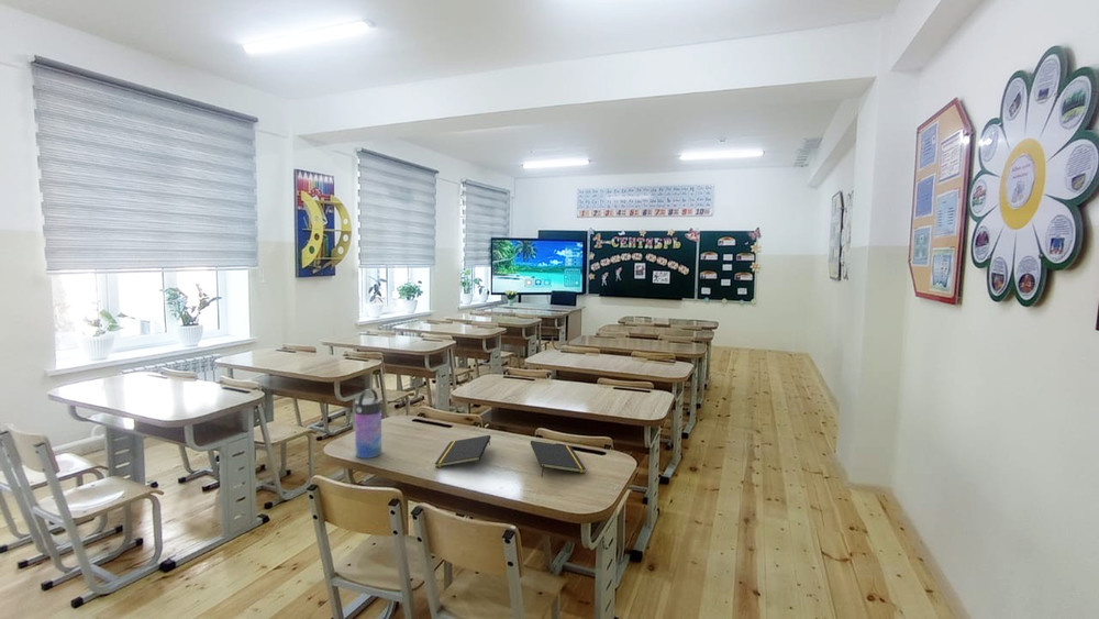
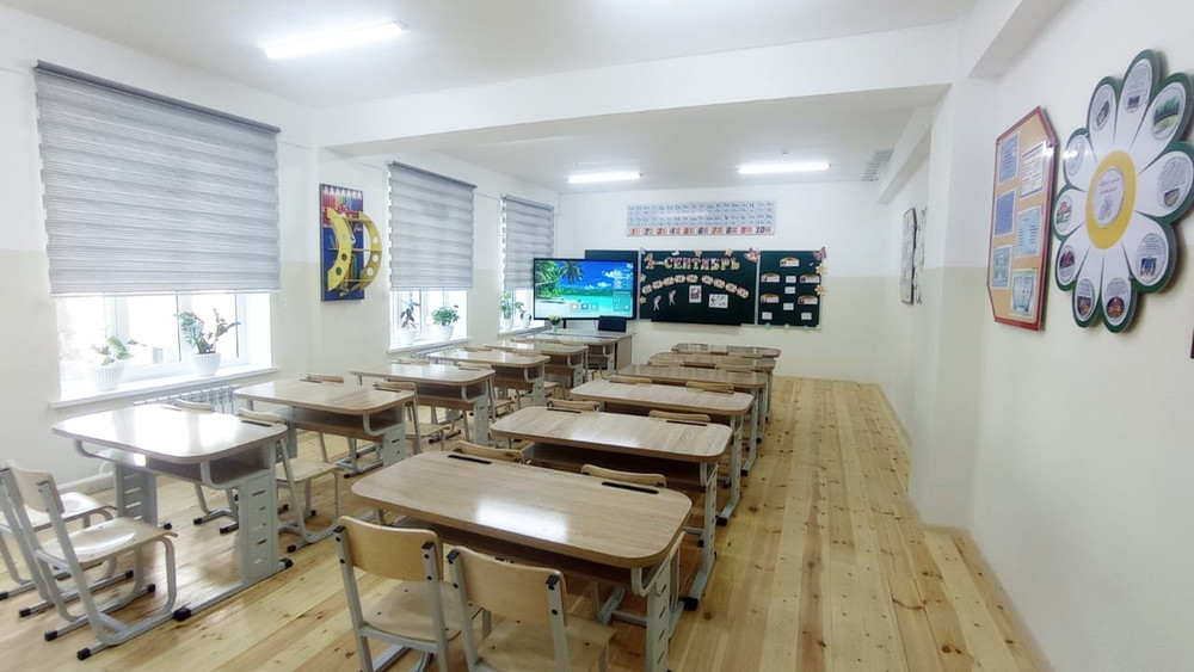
- notepad [530,440,587,477]
- water bottle [354,388,382,460]
- notepad [434,434,491,468]
